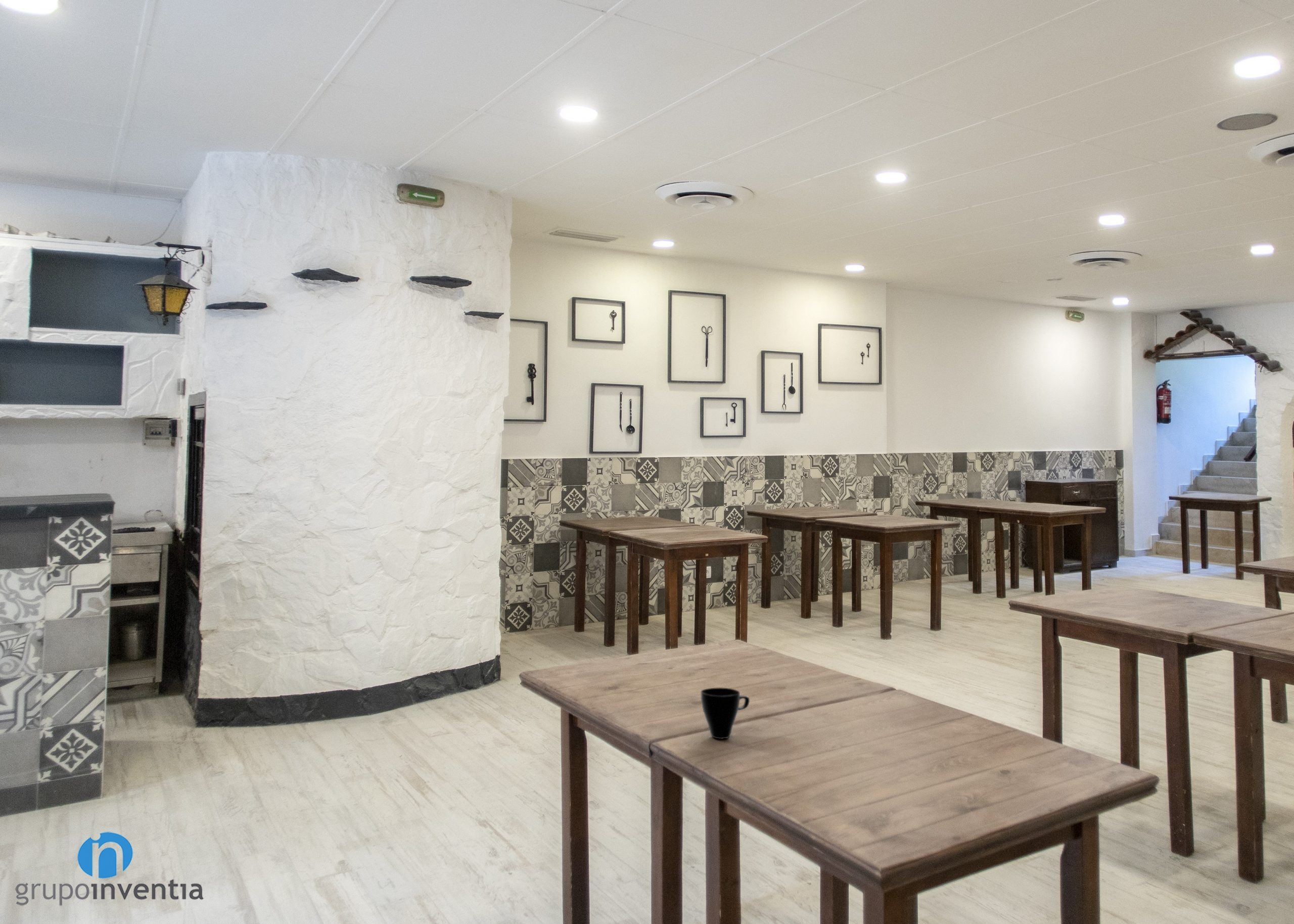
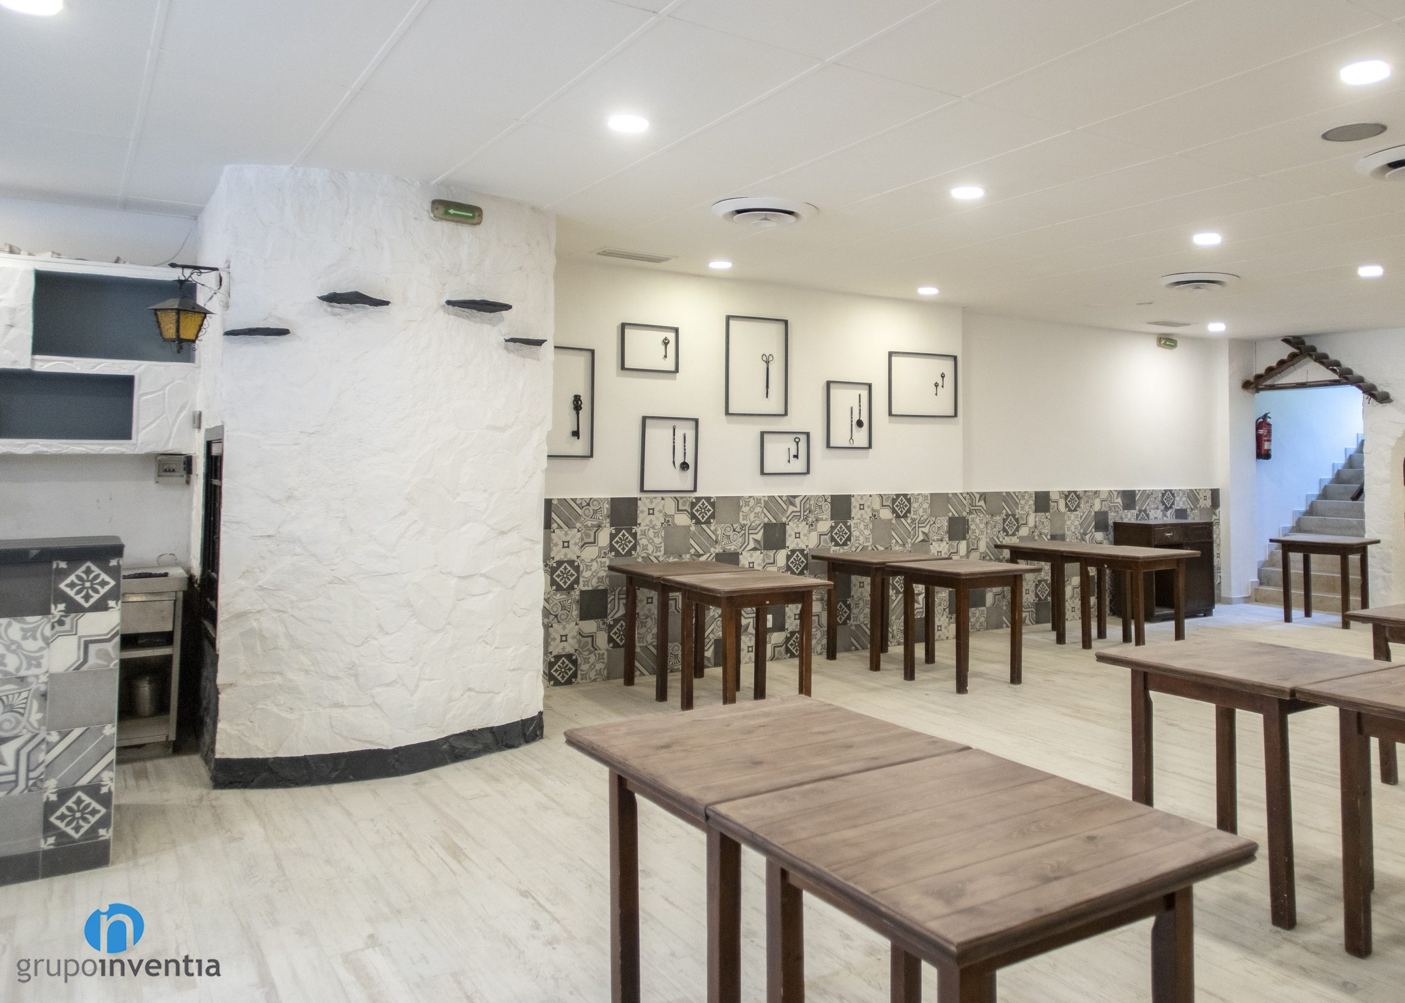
- cup [700,687,750,740]
